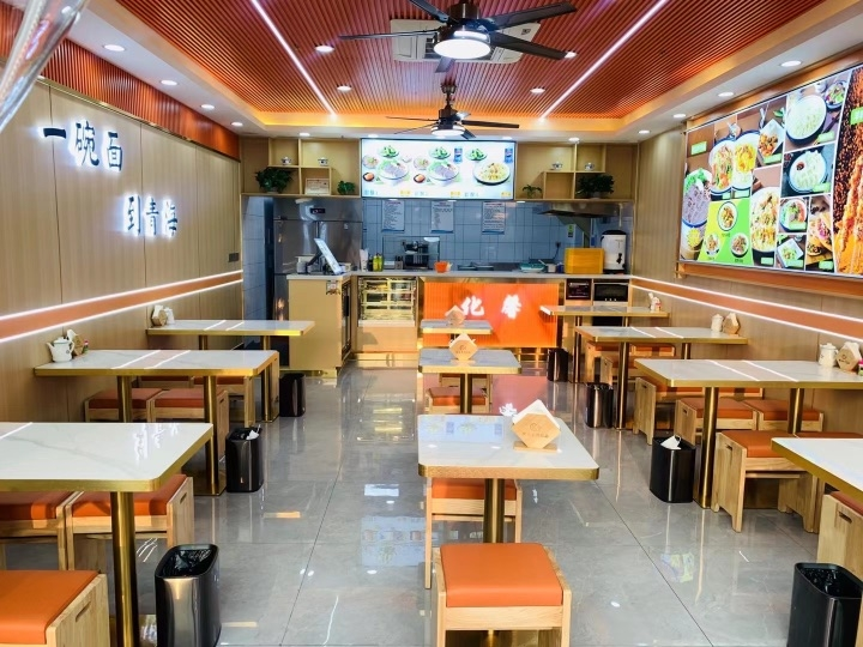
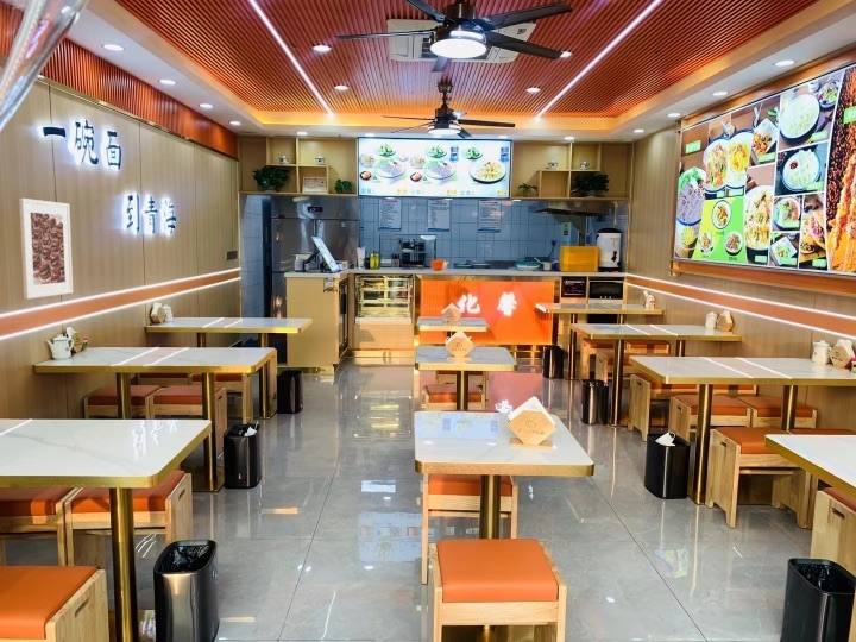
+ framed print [18,197,74,300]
